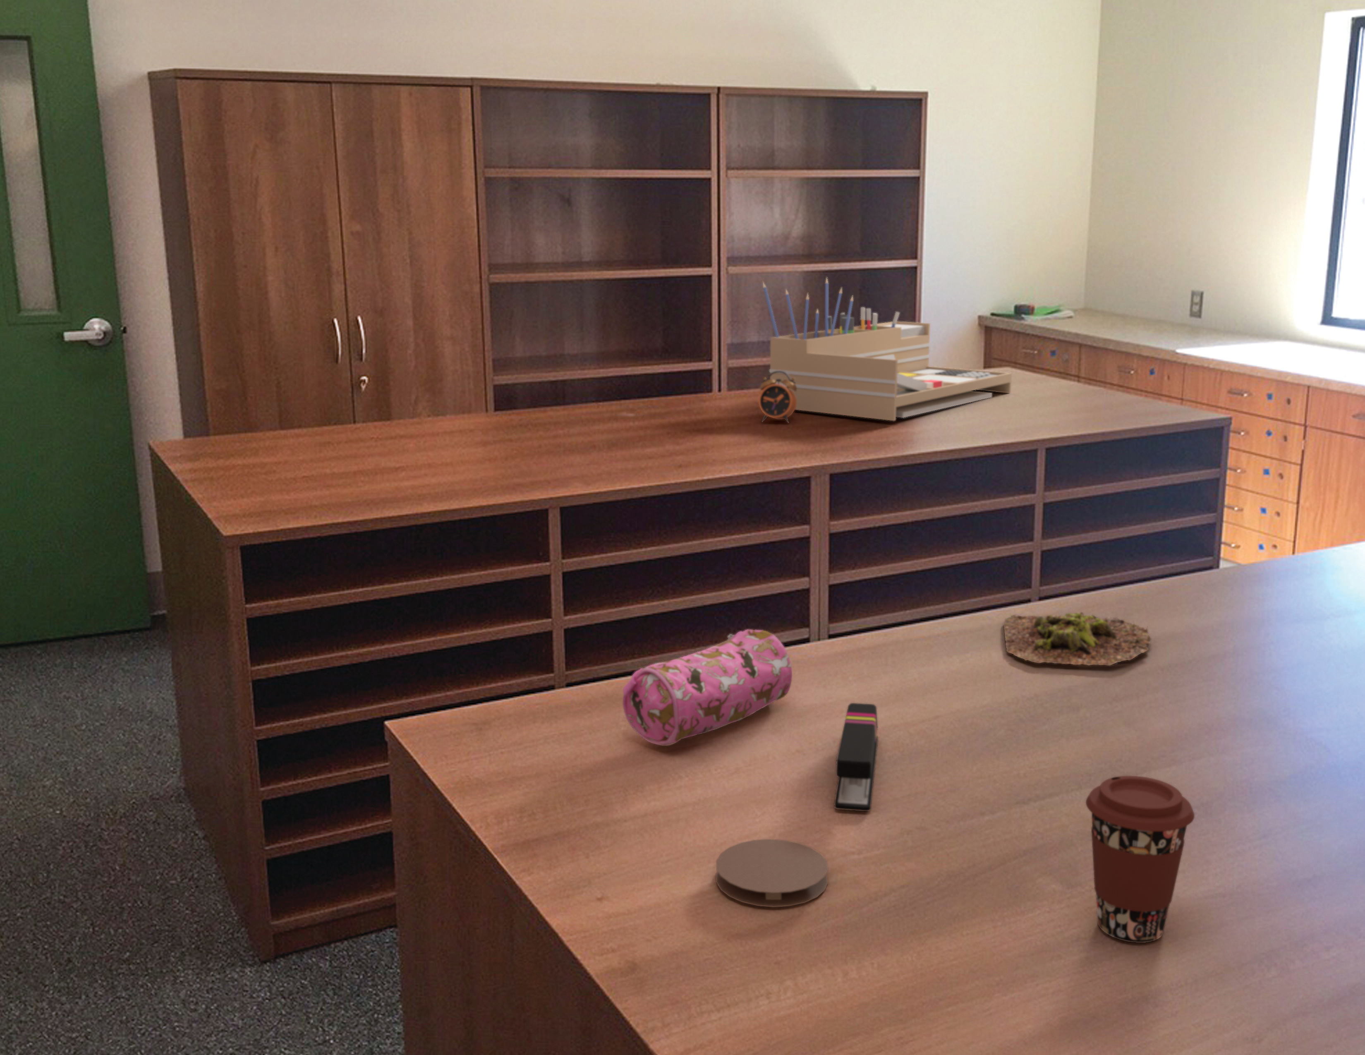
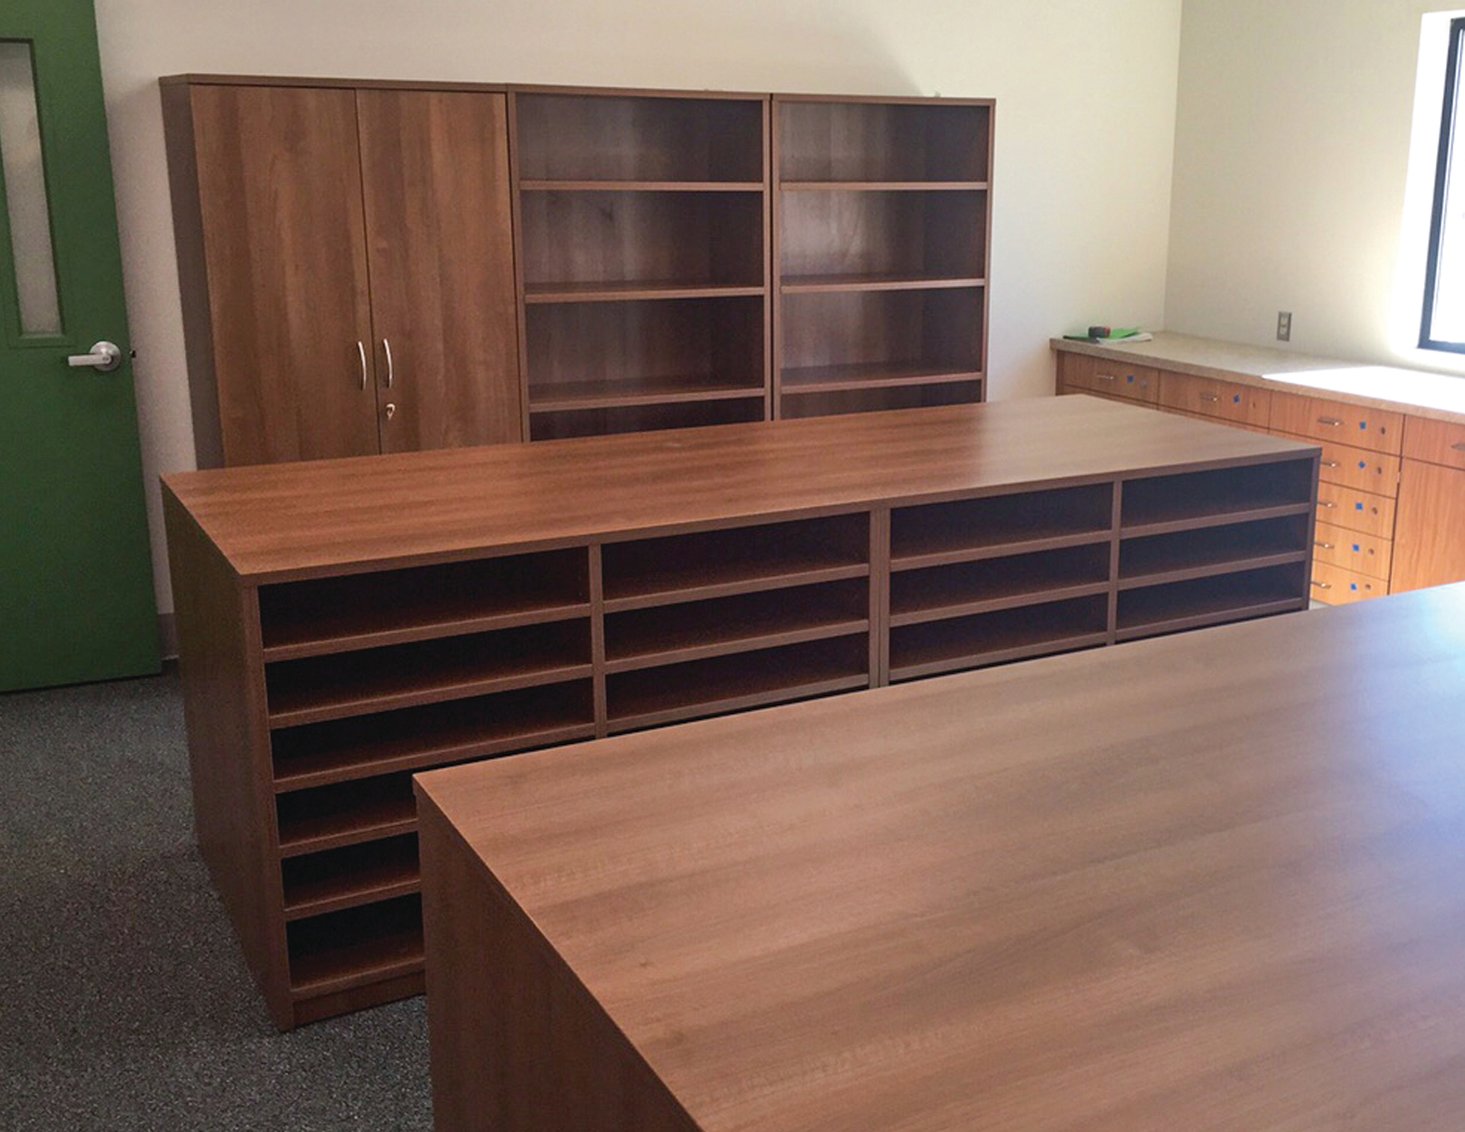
- coffee cup [1086,776,1195,943]
- pencil case [622,628,792,746]
- coaster [716,839,829,908]
- alarm clock [758,371,797,423]
- stapler [834,703,879,811]
- desk organizer [762,276,1013,421]
- succulent plant [1003,612,1151,666]
